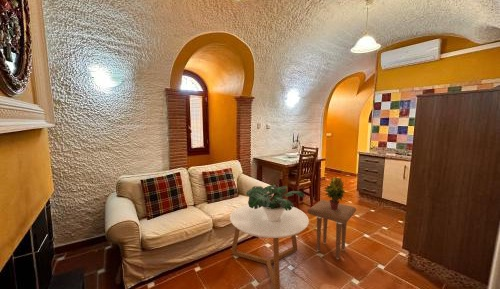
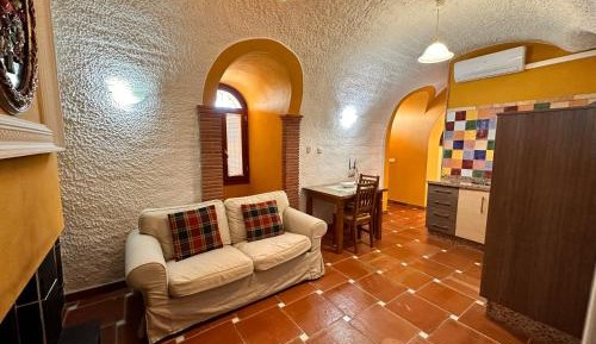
- potted plant [245,184,305,222]
- potted plant [324,176,347,210]
- coffee table [229,203,310,289]
- side table [306,199,357,260]
